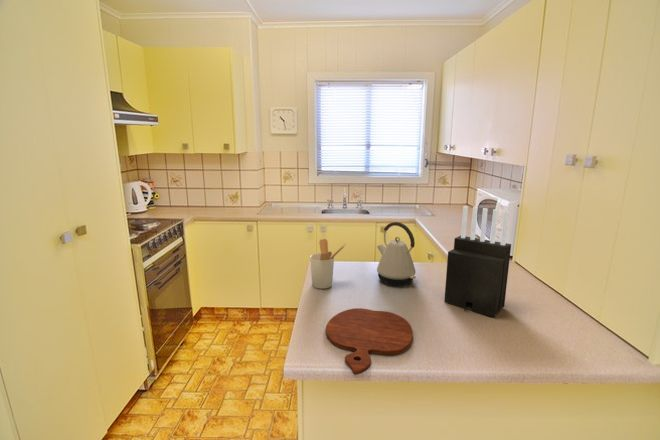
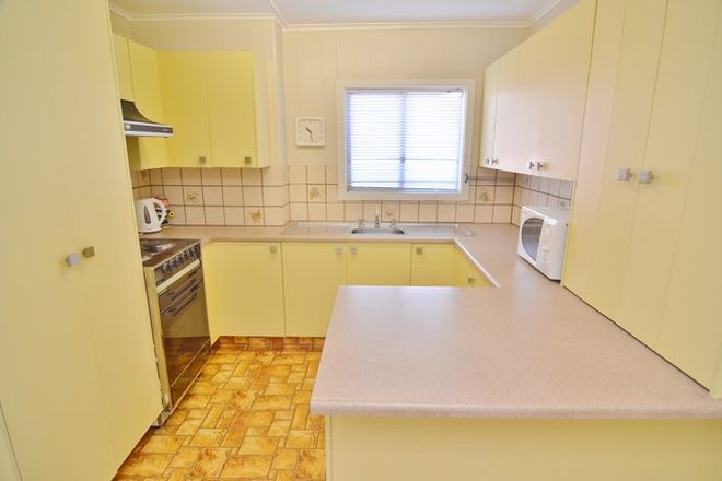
- utensil holder [309,238,347,290]
- cutting board [325,307,414,376]
- knife block [443,205,512,318]
- kettle [376,221,417,286]
